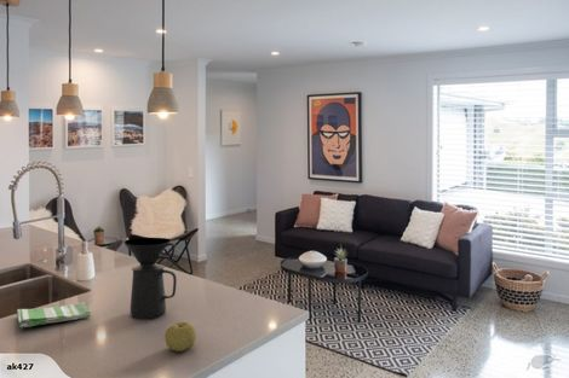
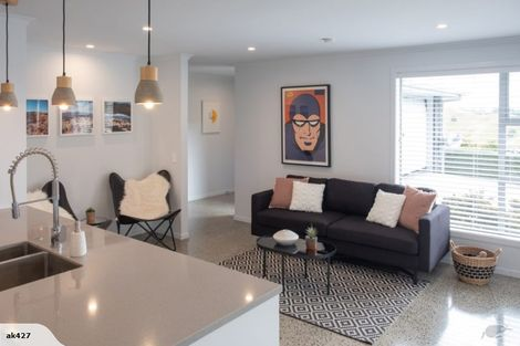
- coffee maker [123,237,178,319]
- fruit [163,321,197,353]
- dish towel [16,302,92,328]
